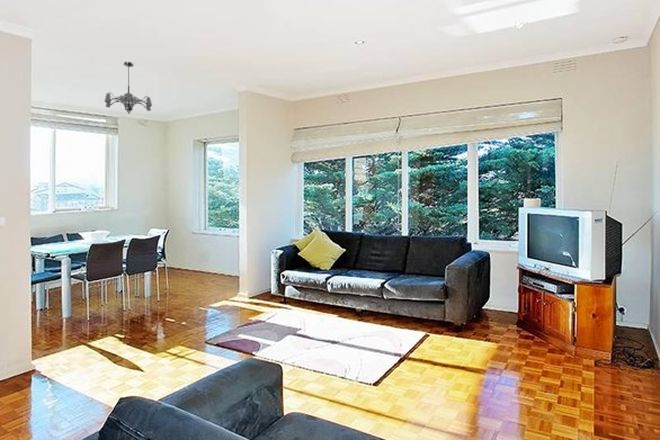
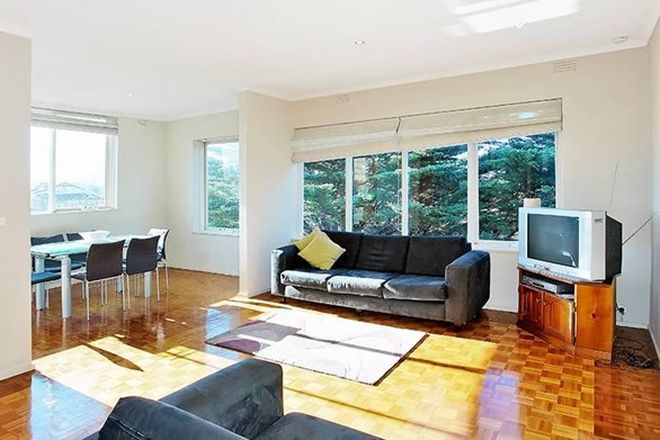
- chandelier [104,61,153,115]
